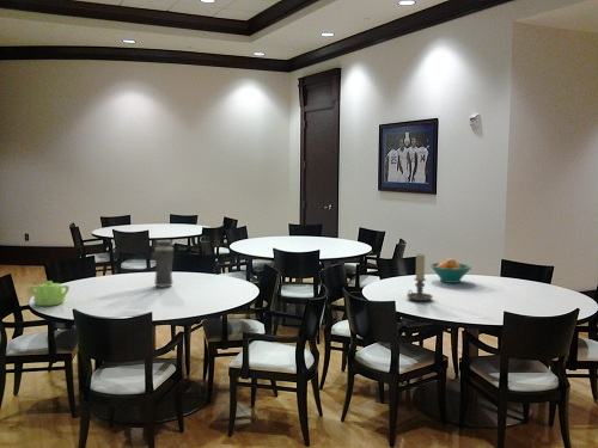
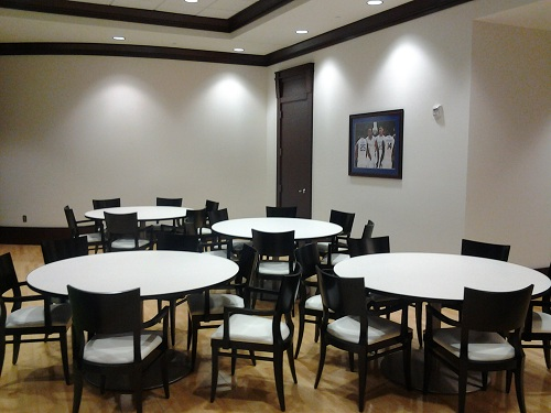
- fruit bowl [429,257,474,284]
- vase [153,239,175,289]
- candle holder [405,253,434,302]
- teapot [29,280,71,307]
